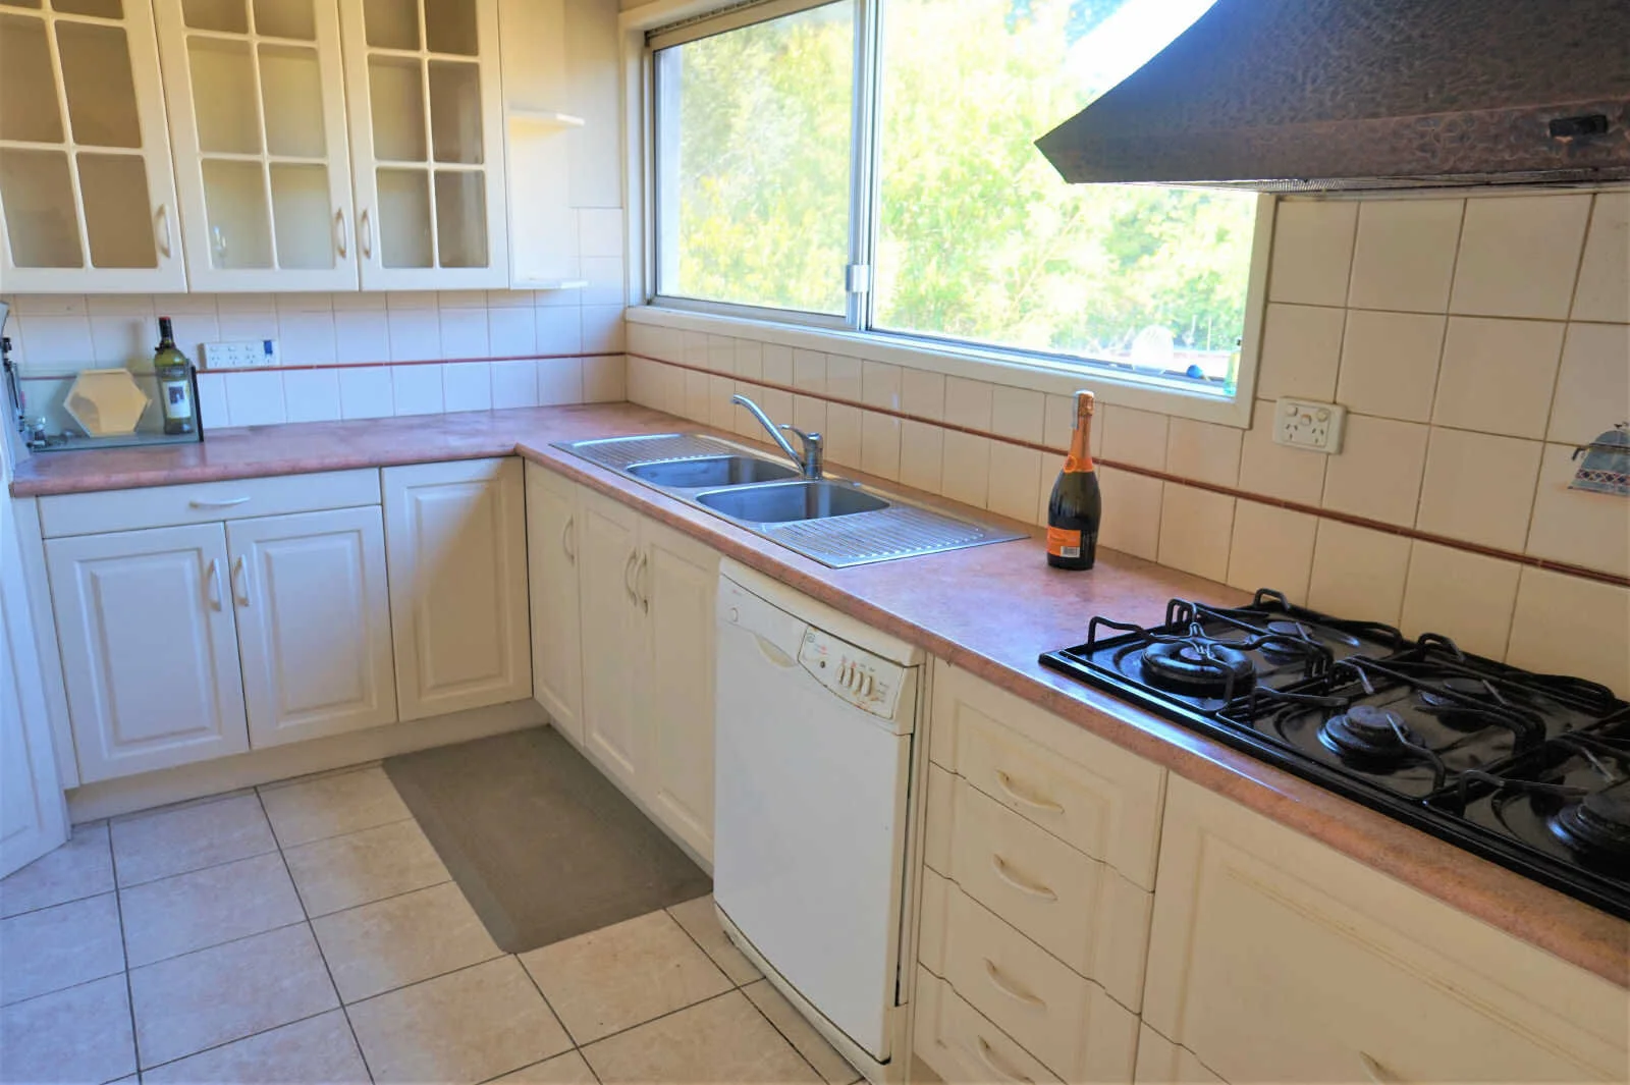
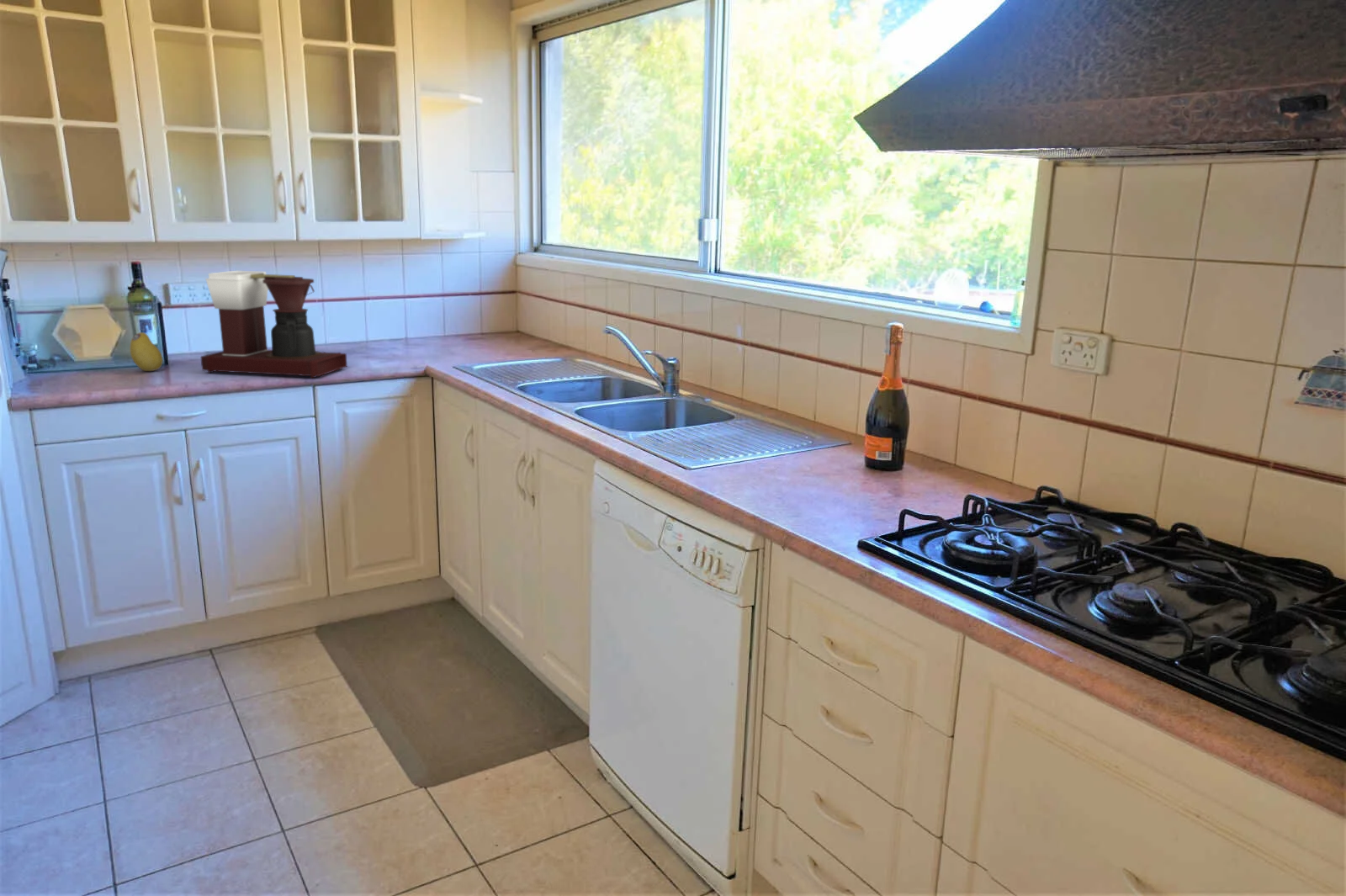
+ fruit [129,331,164,372]
+ coffee maker [200,270,348,379]
